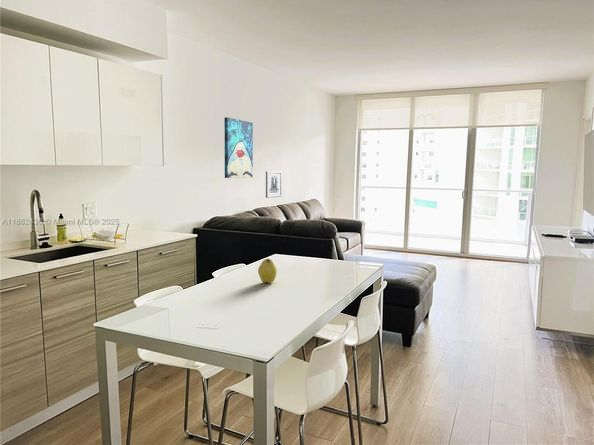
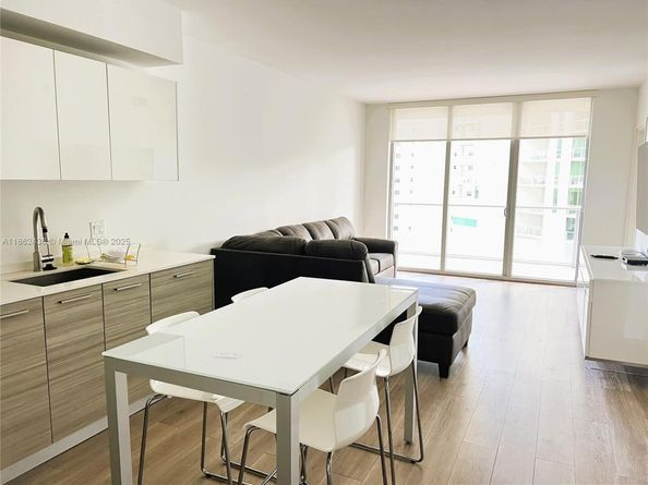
- wall art [265,170,283,199]
- fruit [257,258,278,284]
- wall art [223,116,254,179]
